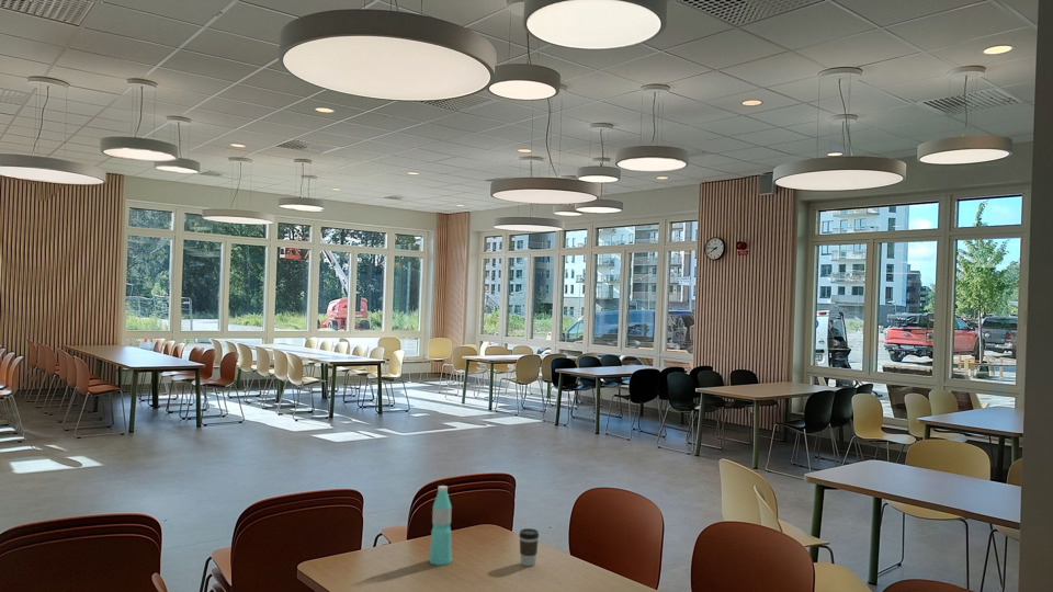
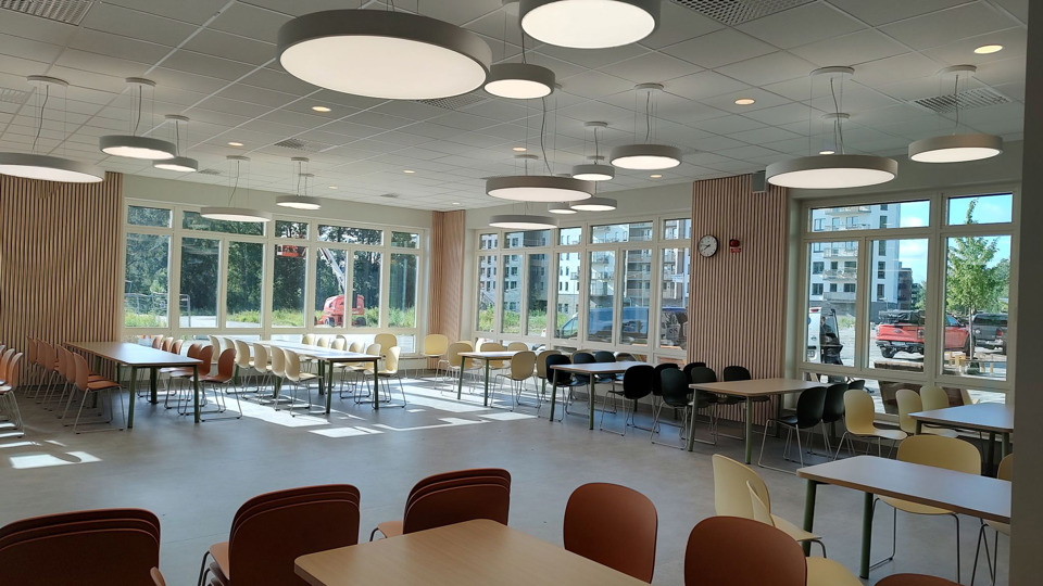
- water bottle [428,485,453,566]
- coffee cup [518,527,540,567]
